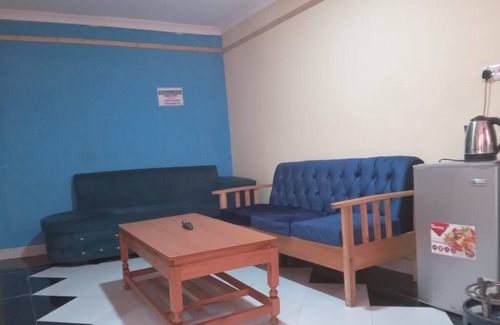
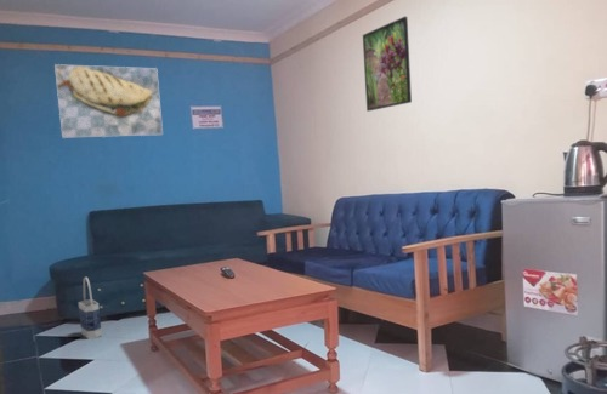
+ bag [78,276,103,341]
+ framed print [53,63,164,139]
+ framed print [362,16,413,113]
